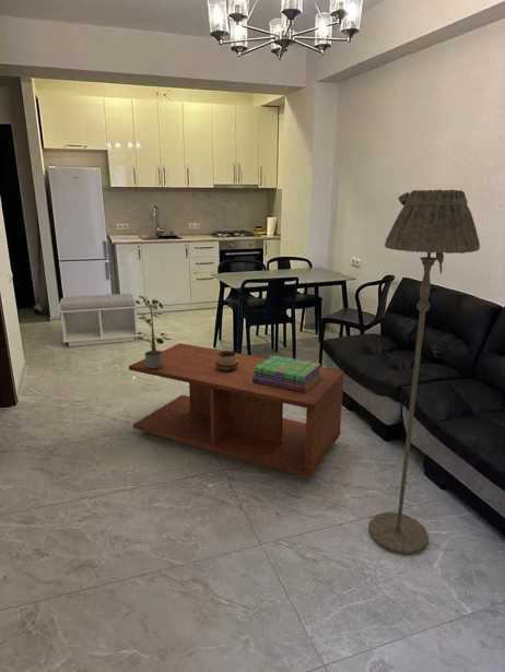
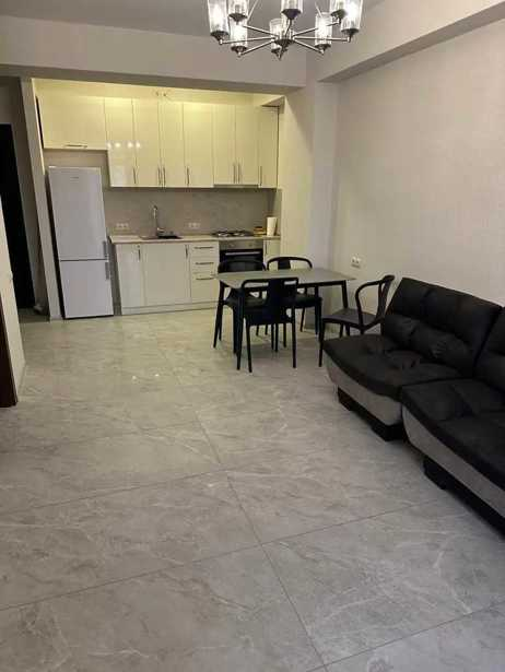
- coffee table [128,342,345,479]
- potted plant [134,293,173,369]
- floor lamp [367,189,481,555]
- stack of books [252,355,322,392]
- decorative bowl [215,350,238,372]
- bench [58,293,140,347]
